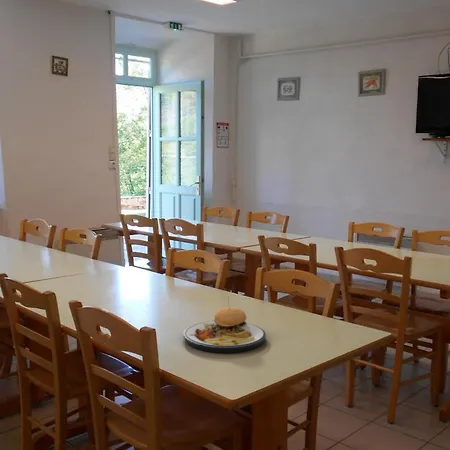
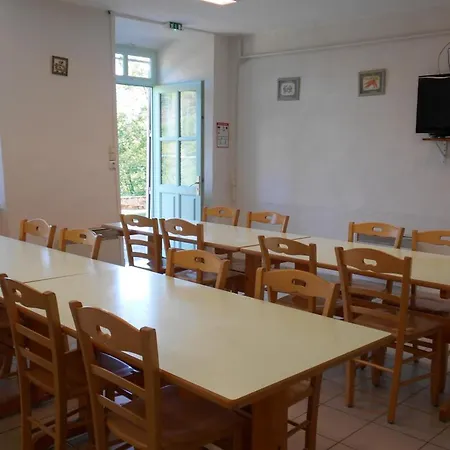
- plate [183,297,267,354]
